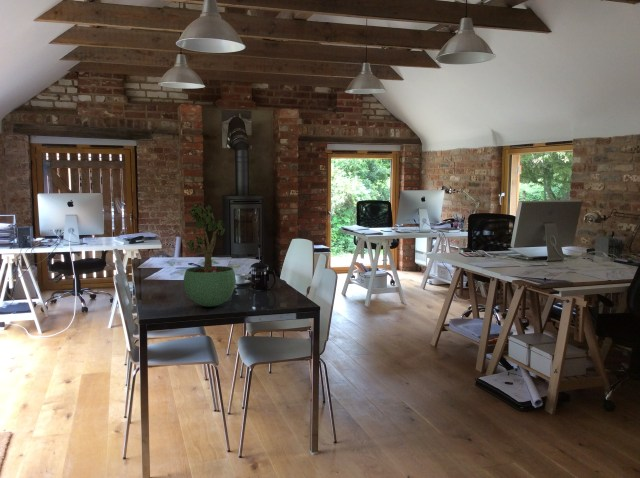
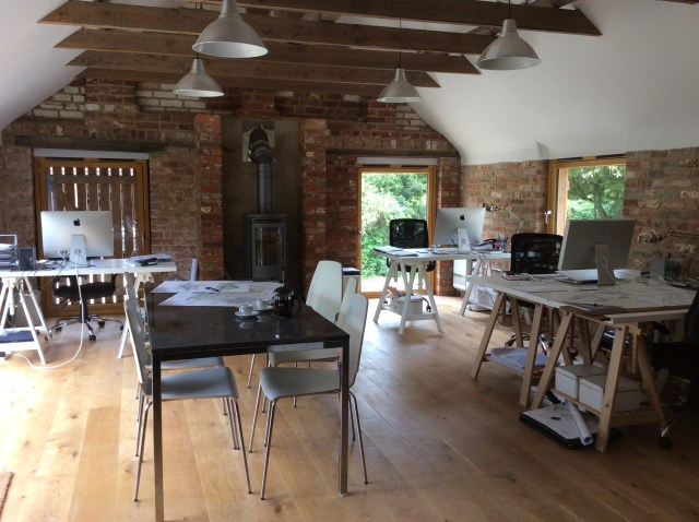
- potted plant [183,203,237,308]
